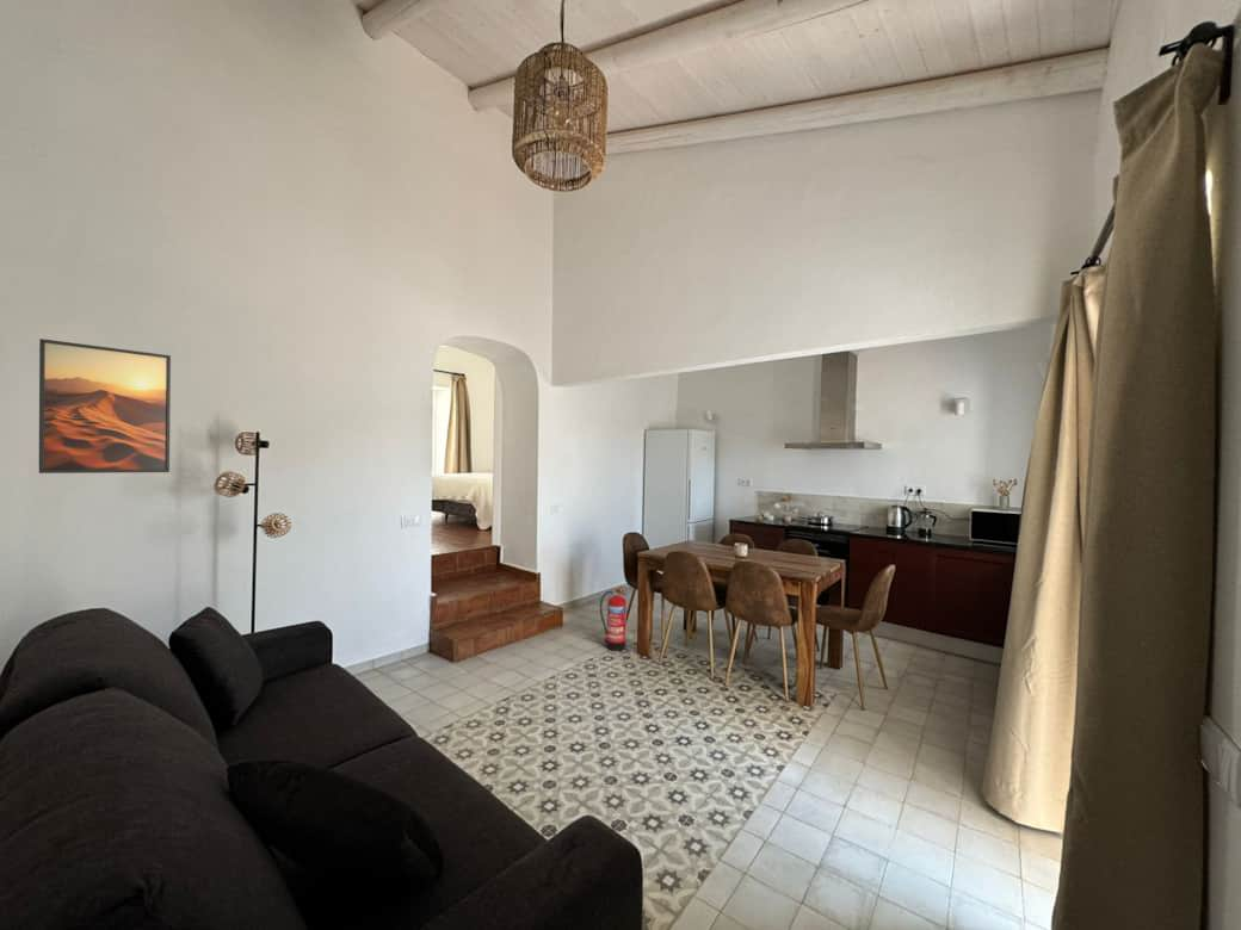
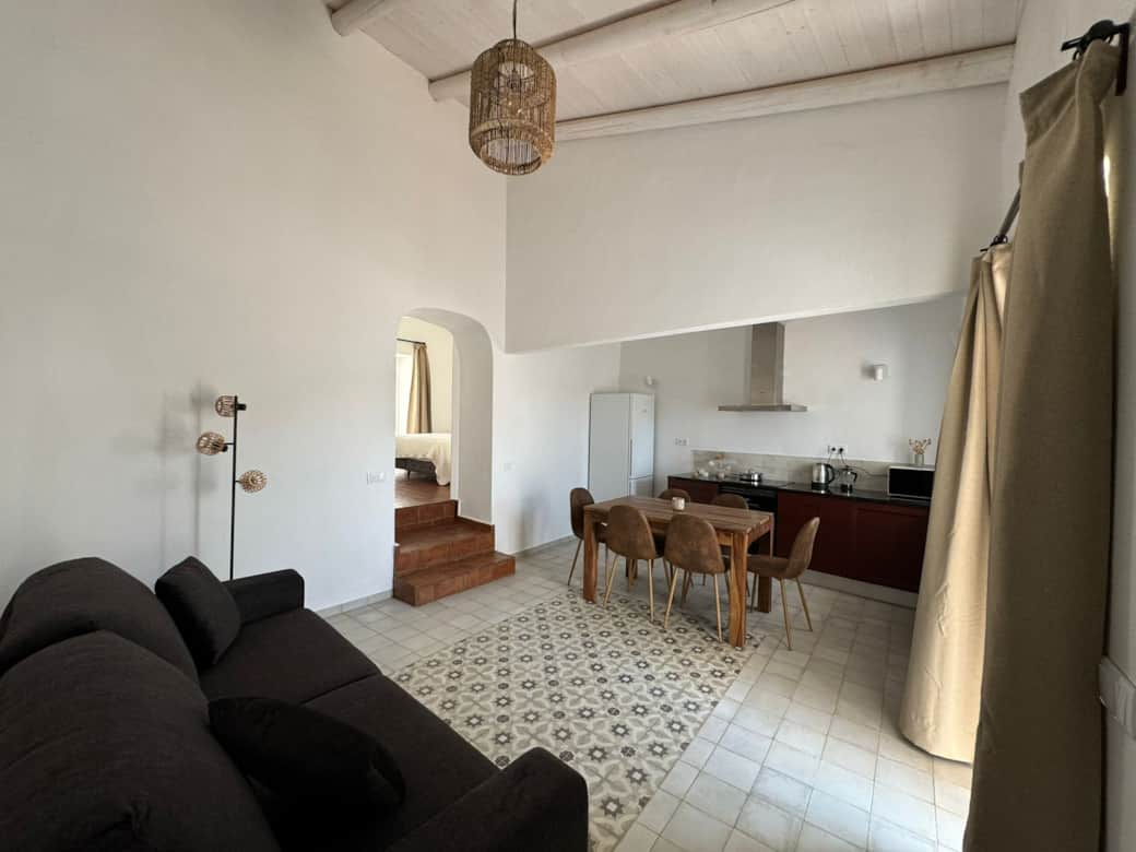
- fire extinguisher [599,585,629,652]
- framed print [38,337,172,475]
